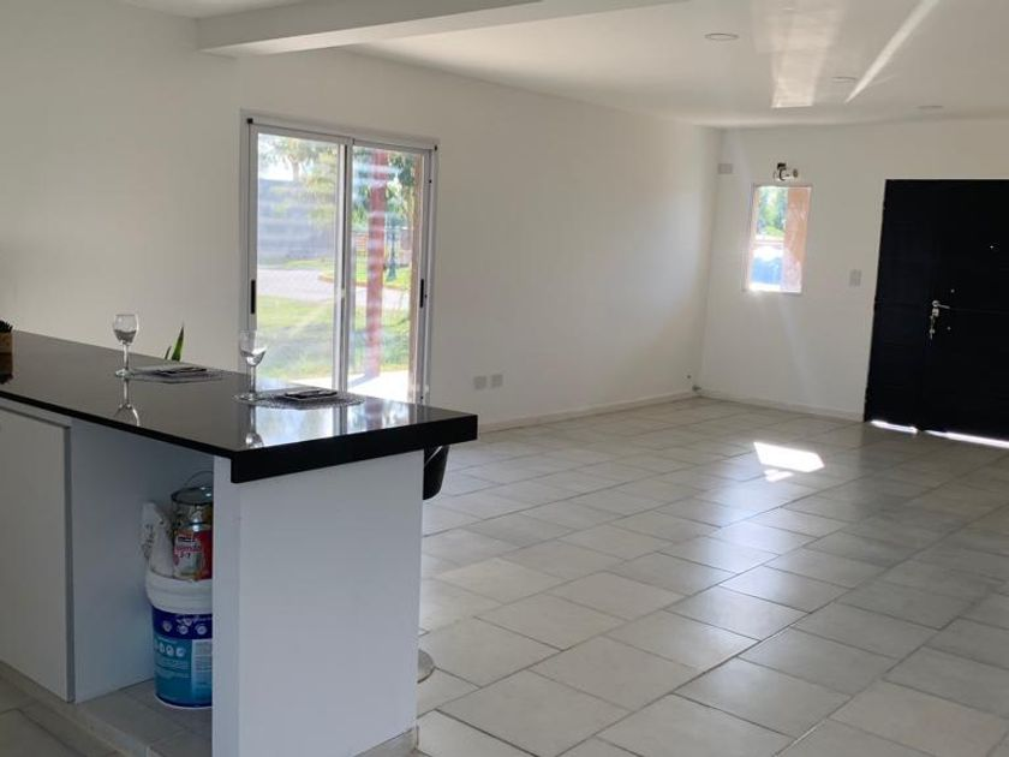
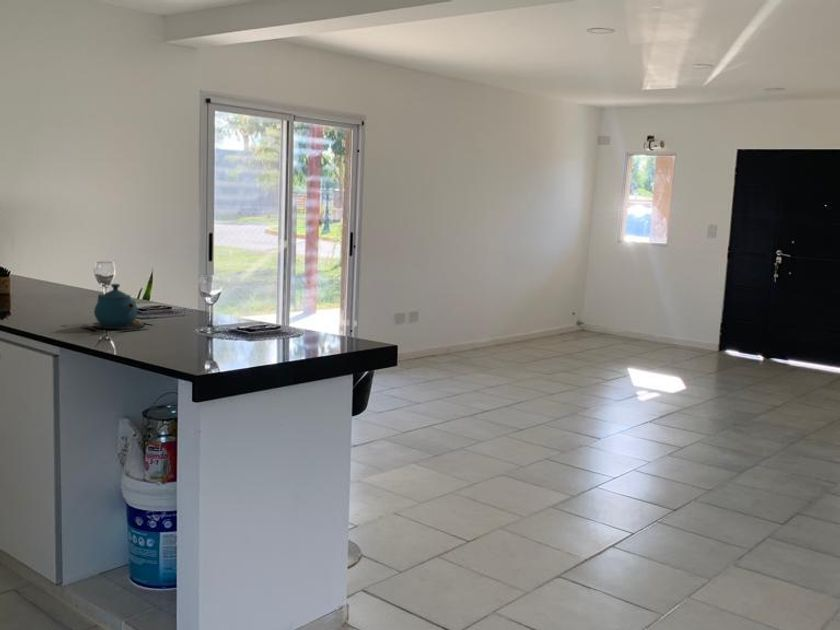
+ teapot [79,283,153,332]
